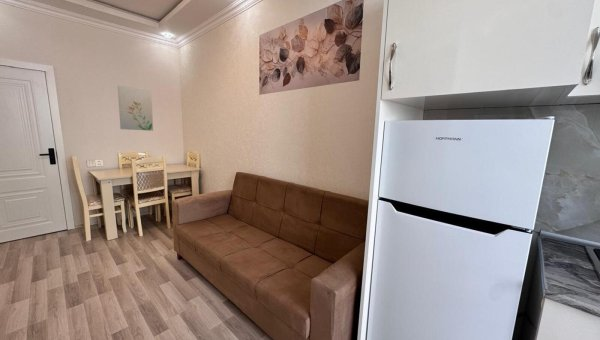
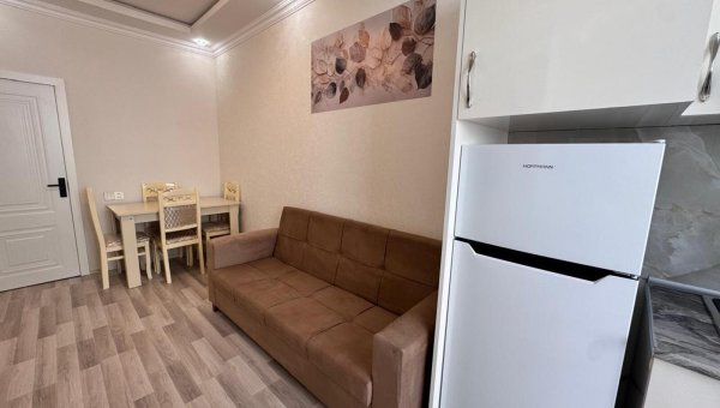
- wall art [117,84,154,132]
